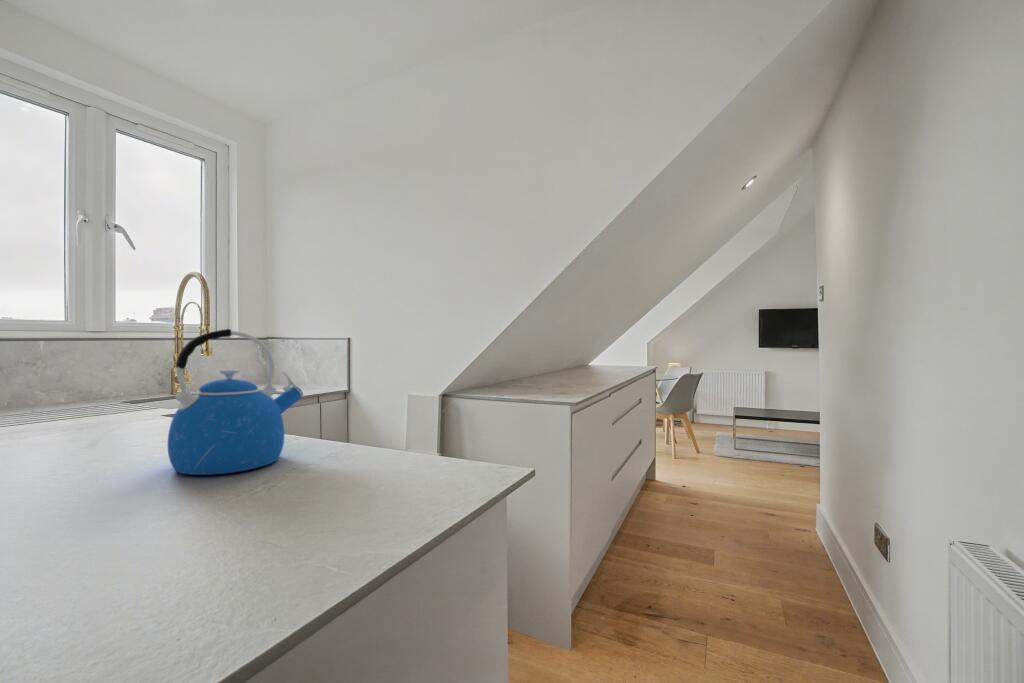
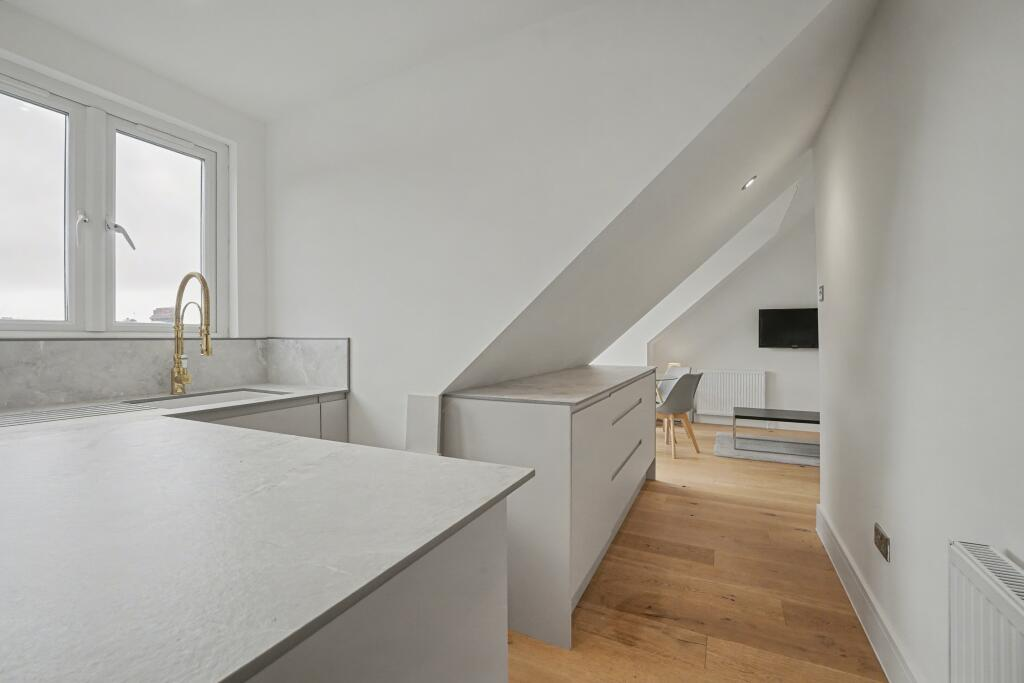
- kettle [167,328,304,476]
